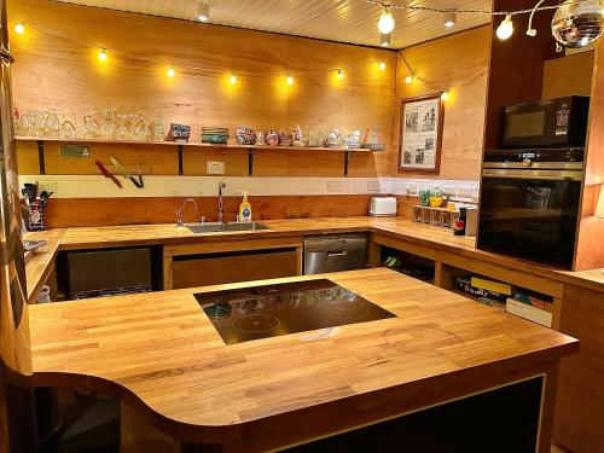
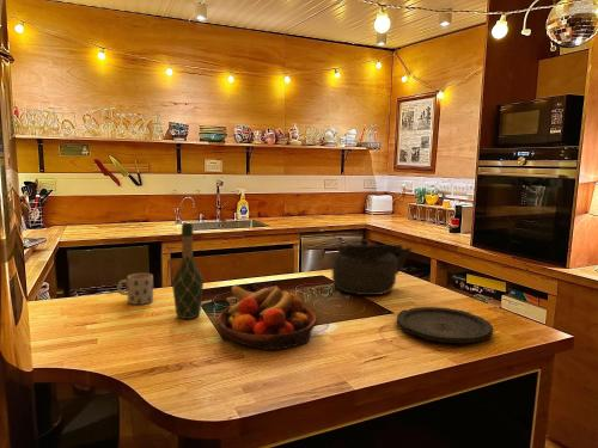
+ wine bottle [171,222,205,320]
+ plate [396,306,494,344]
+ fruit bowl [216,284,318,351]
+ mug [116,272,154,306]
+ kettle [331,238,413,296]
